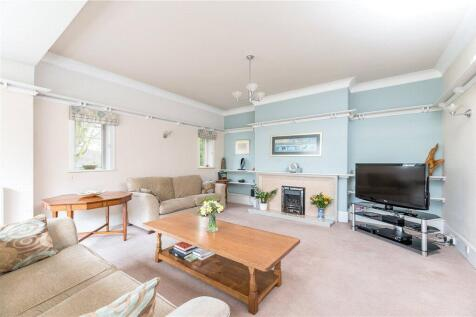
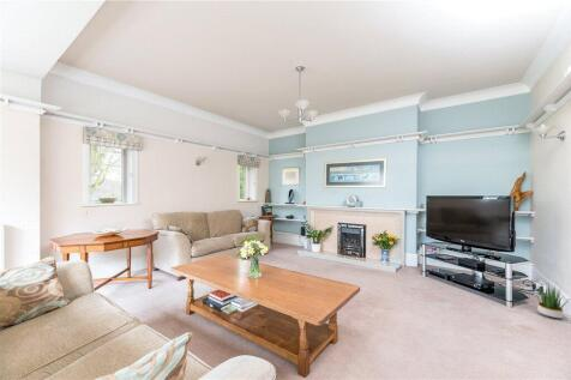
+ potted plant [528,283,571,320]
